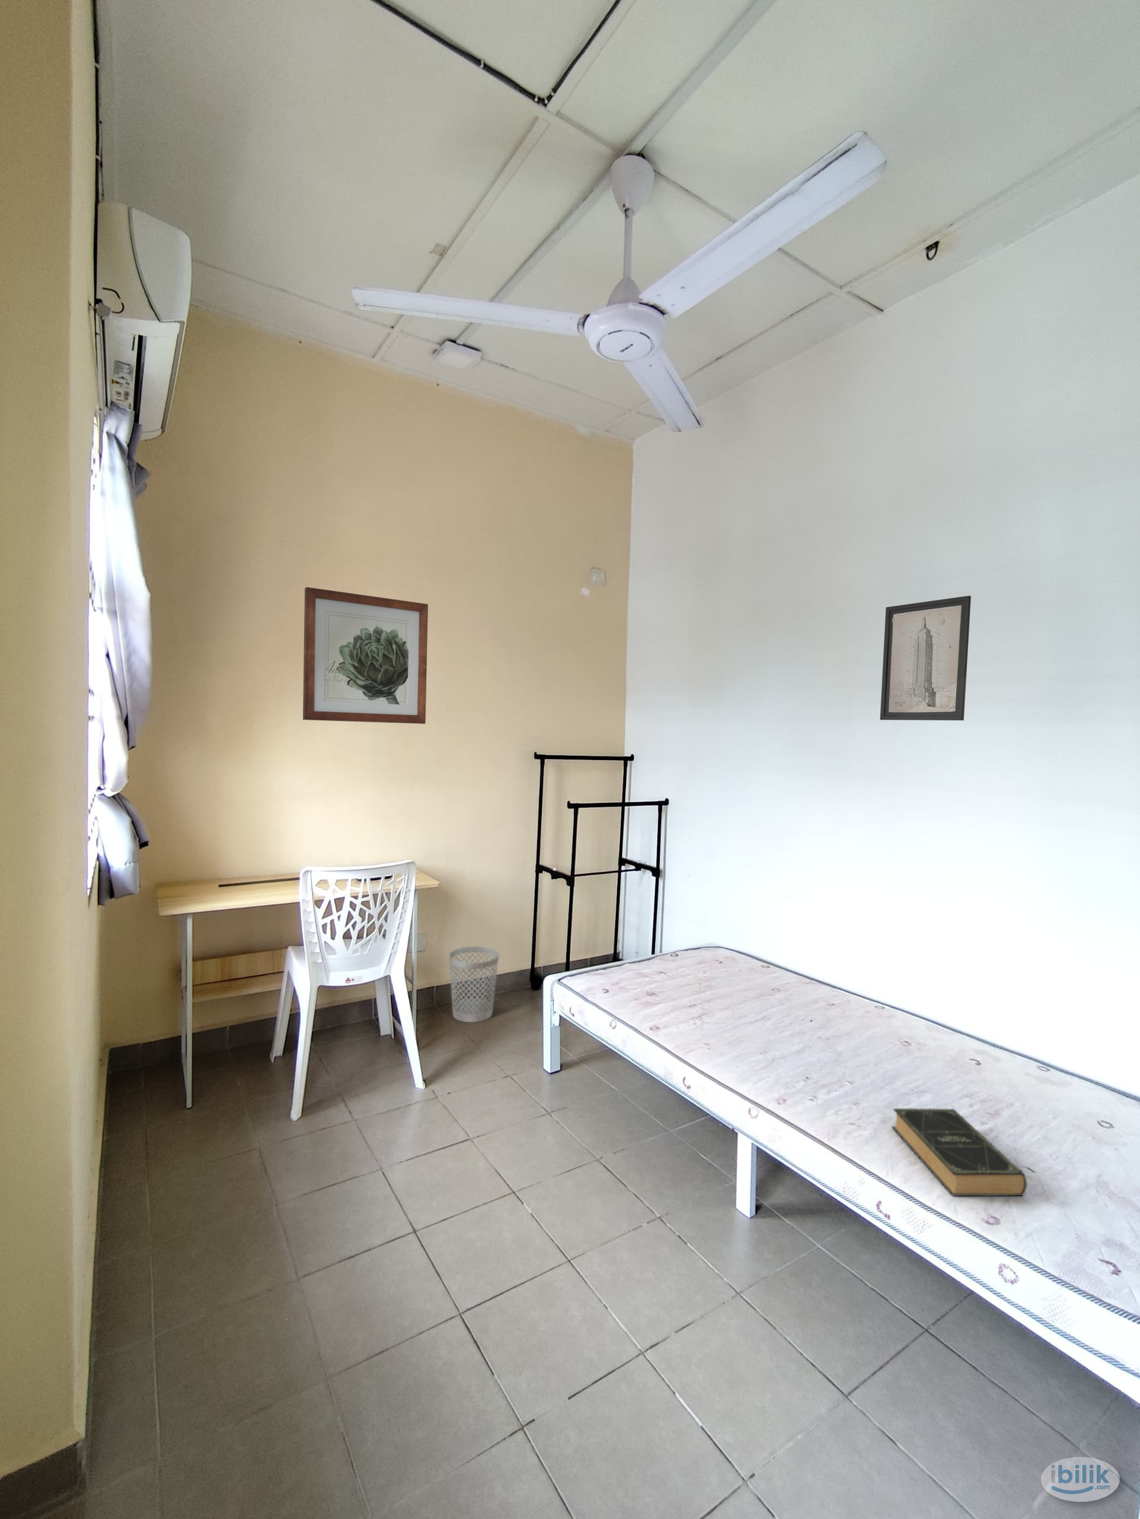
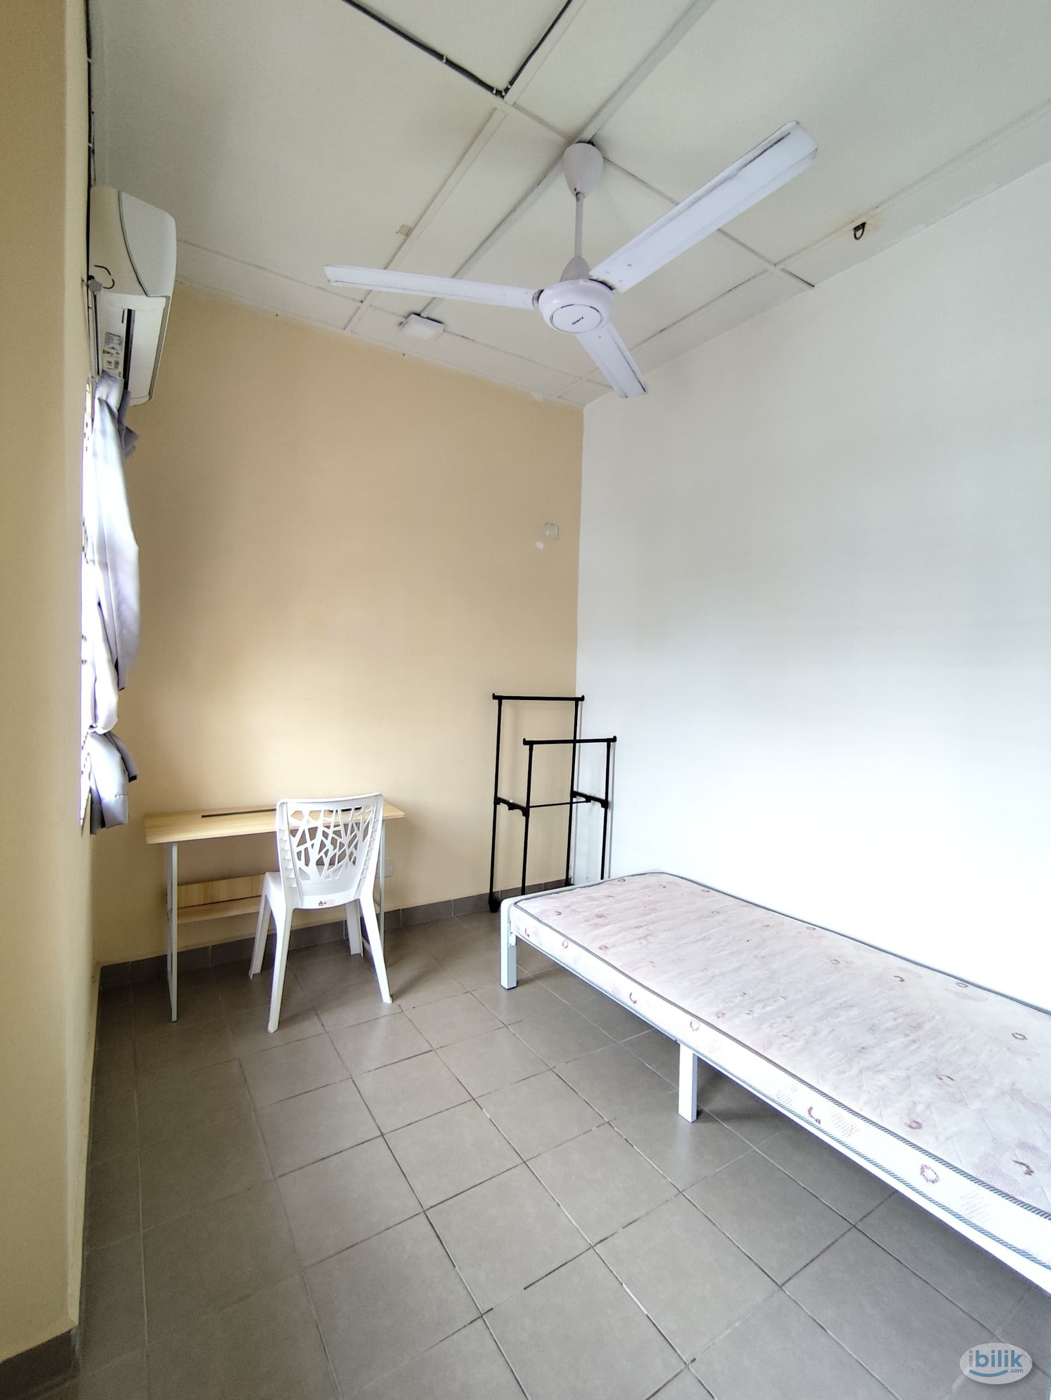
- wastebasket [449,946,499,1023]
- wall art [302,587,429,725]
- book [892,1108,1027,1197]
- wall art [880,595,971,721]
